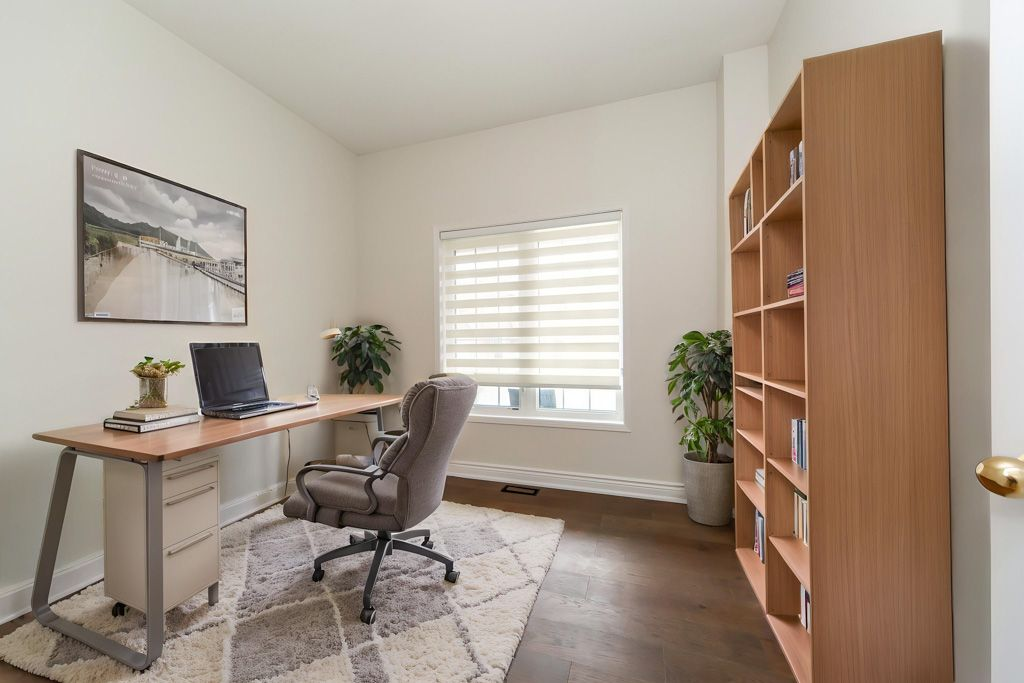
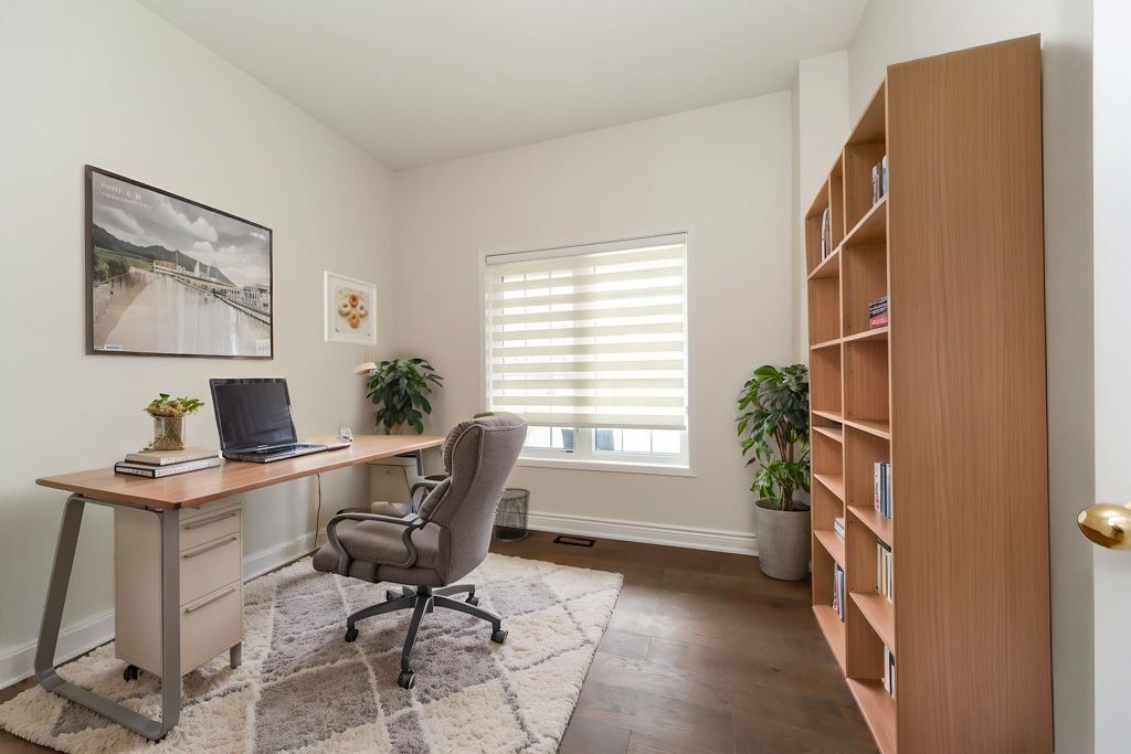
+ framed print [323,270,379,348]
+ waste bin [493,487,531,543]
